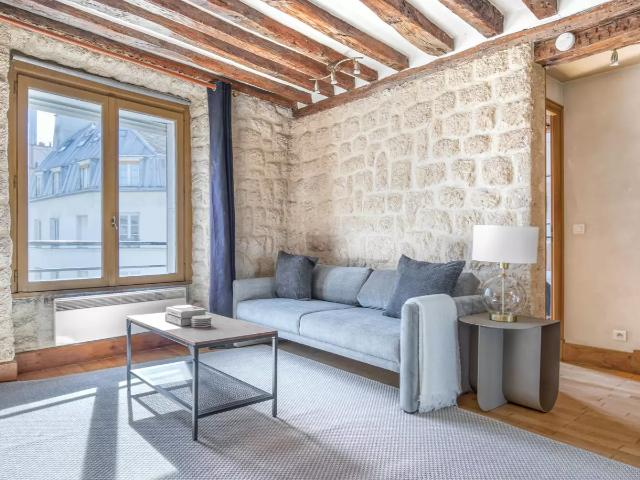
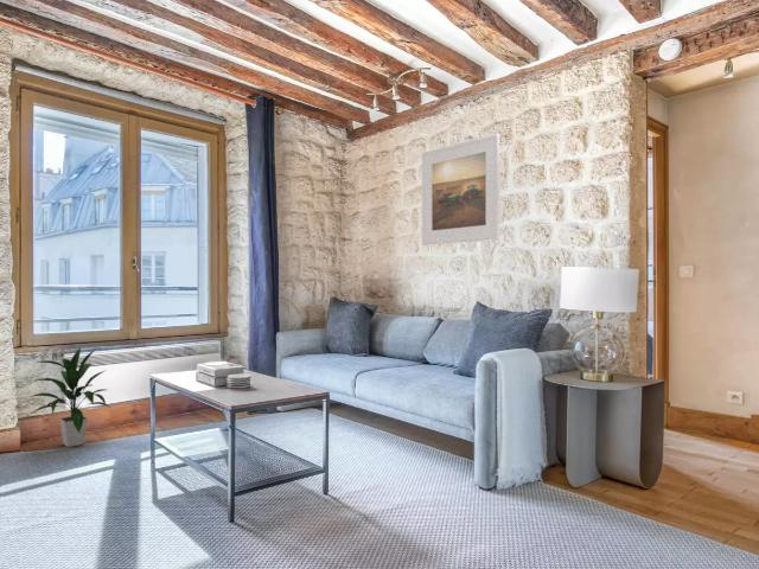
+ indoor plant [28,345,110,448]
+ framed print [421,133,500,245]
